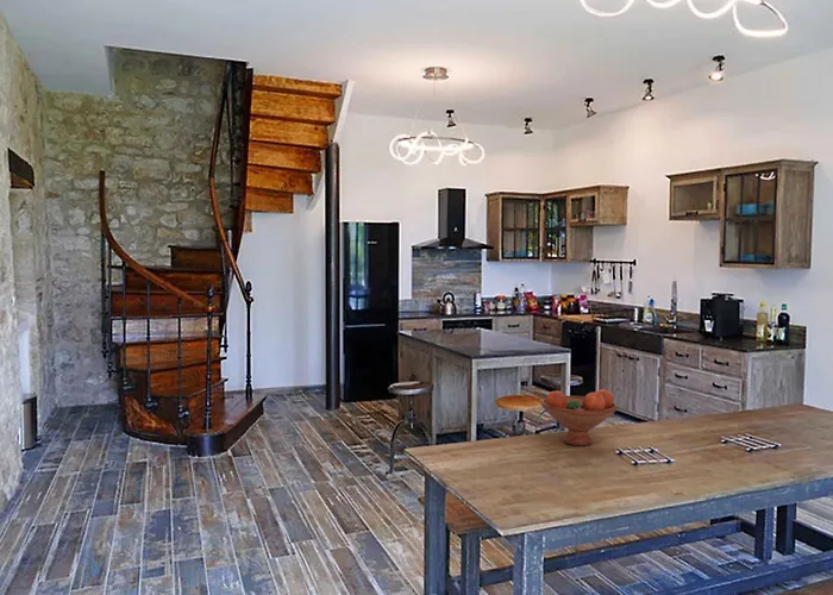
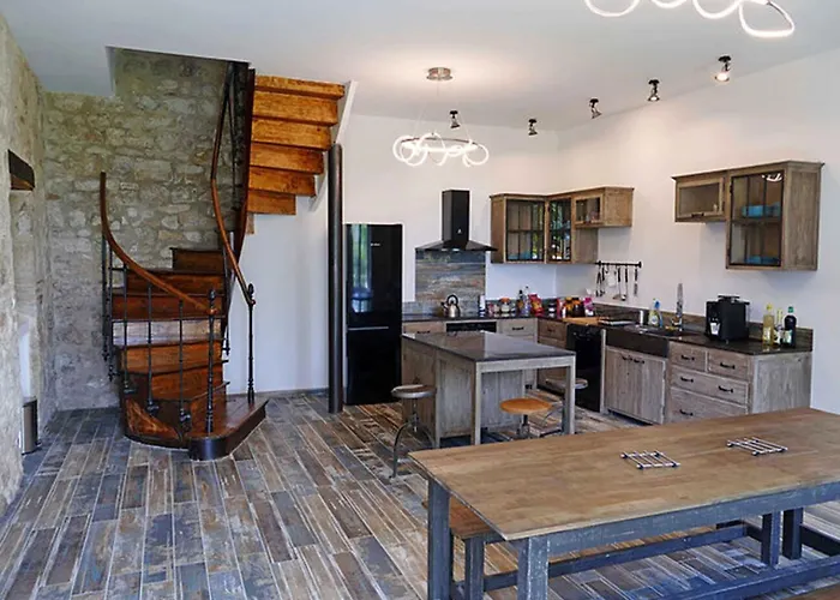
- fruit bowl [539,388,619,446]
